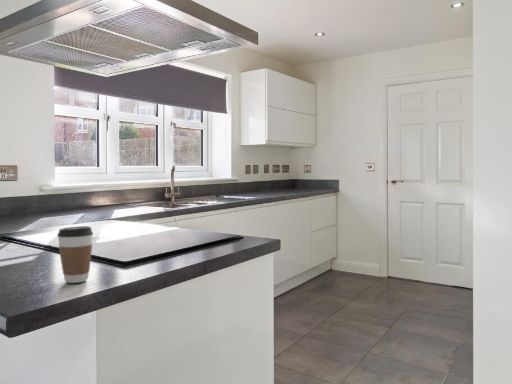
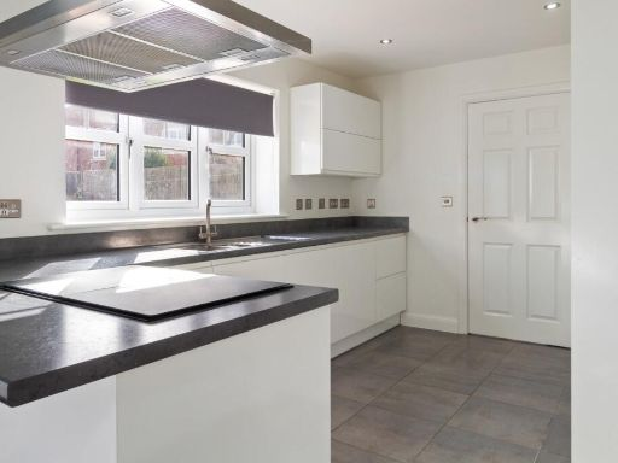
- coffee cup [56,225,94,284]
